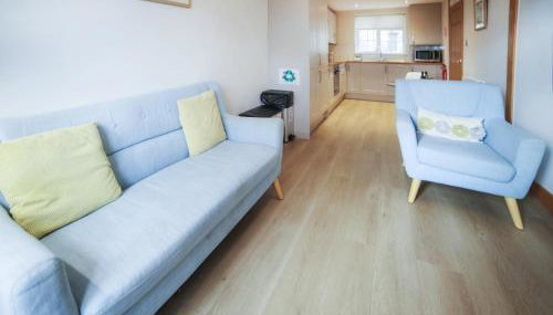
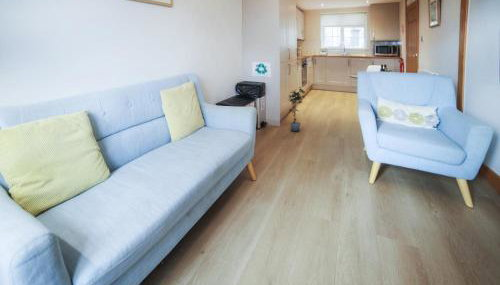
+ potted plant [287,86,306,132]
